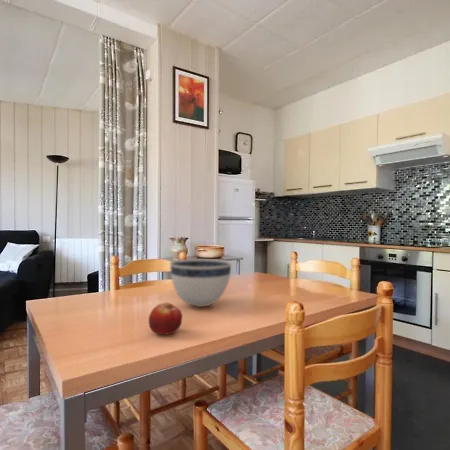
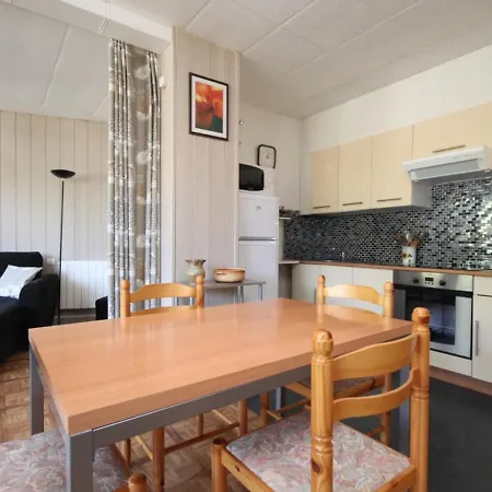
- bowl [169,258,233,308]
- fruit [148,302,183,335]
